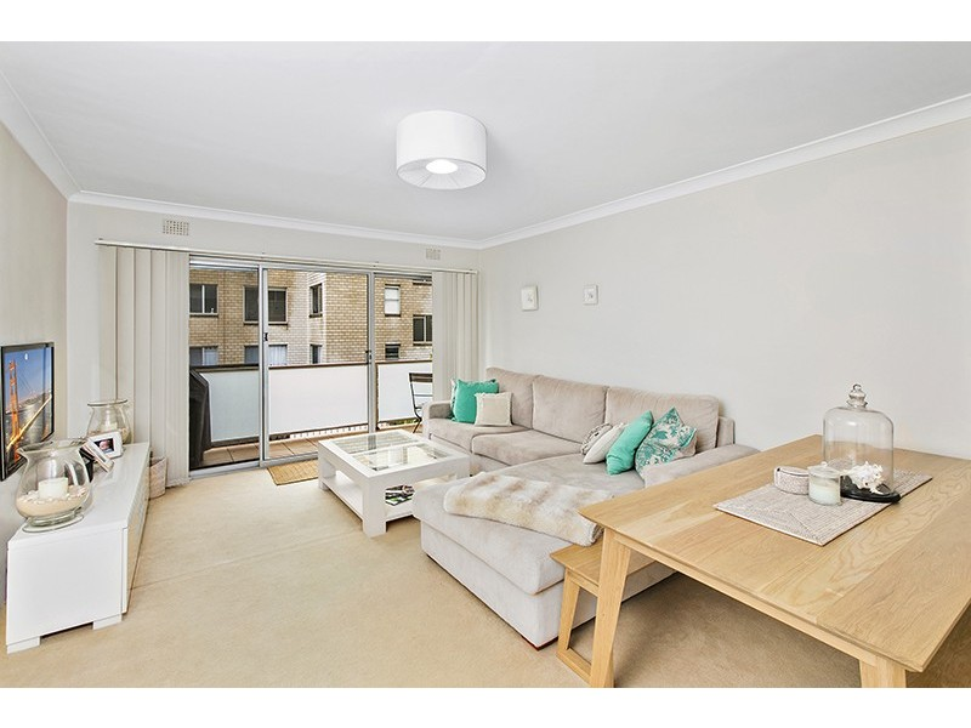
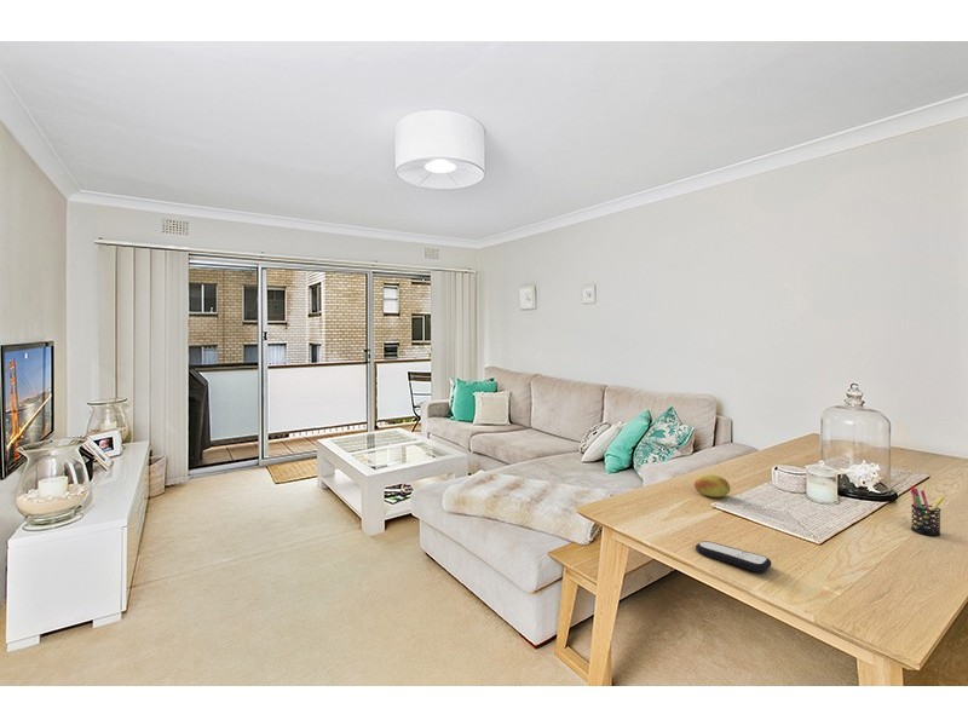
+ fruit [693,474,732,499]
+ remote control [695,540,772,574]
+ pen holder [910,484,946,537]
